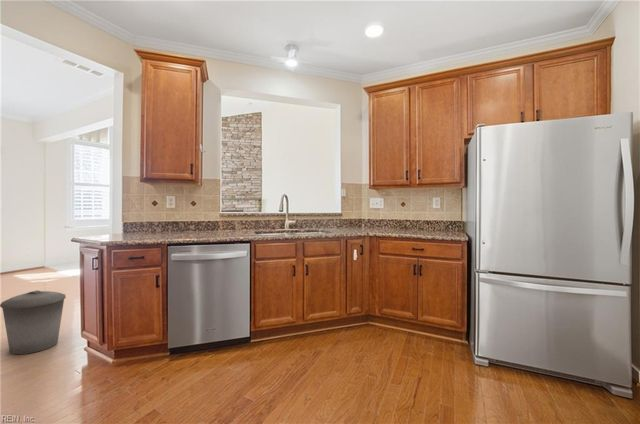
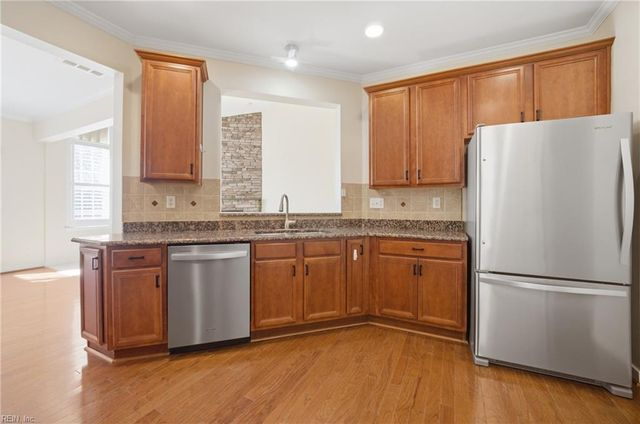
- trash can [0,289,67,355]
